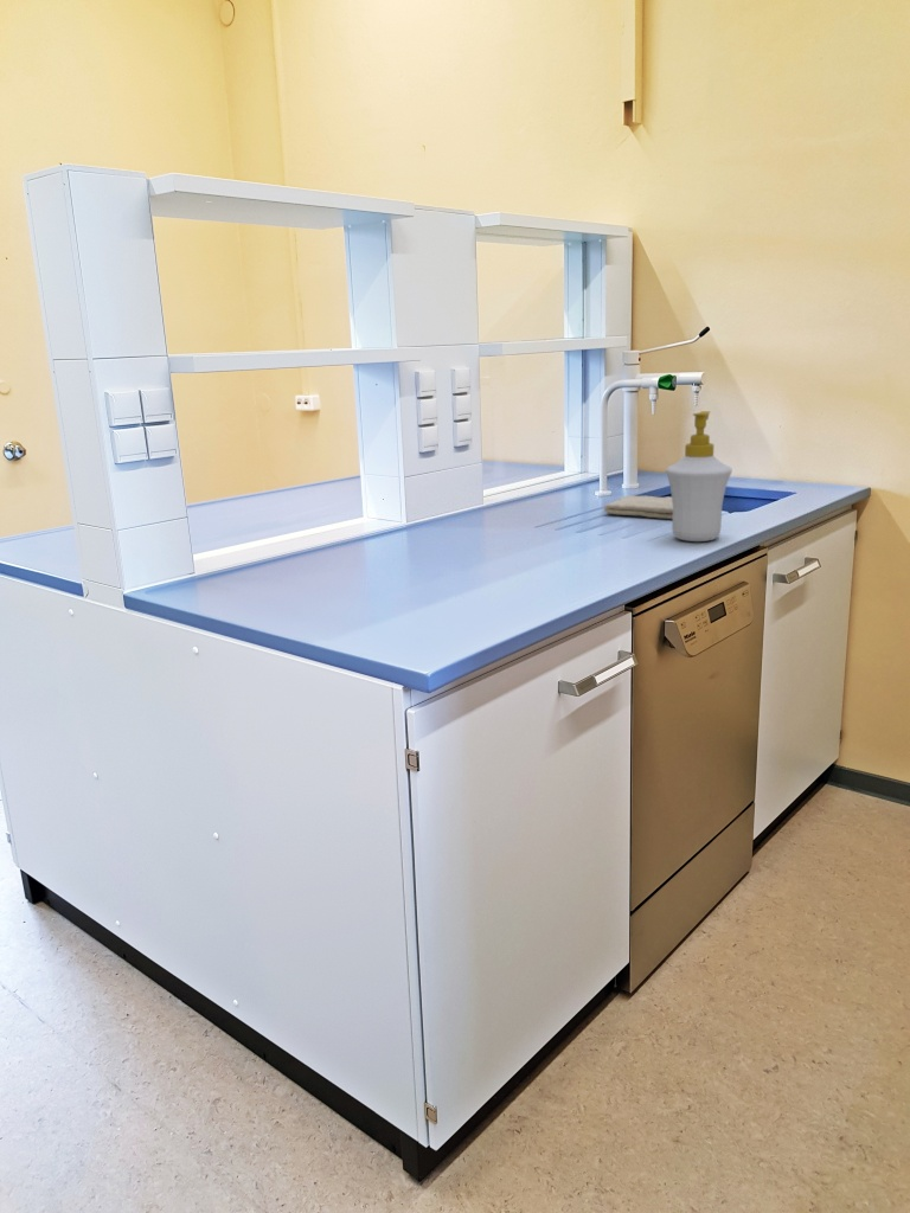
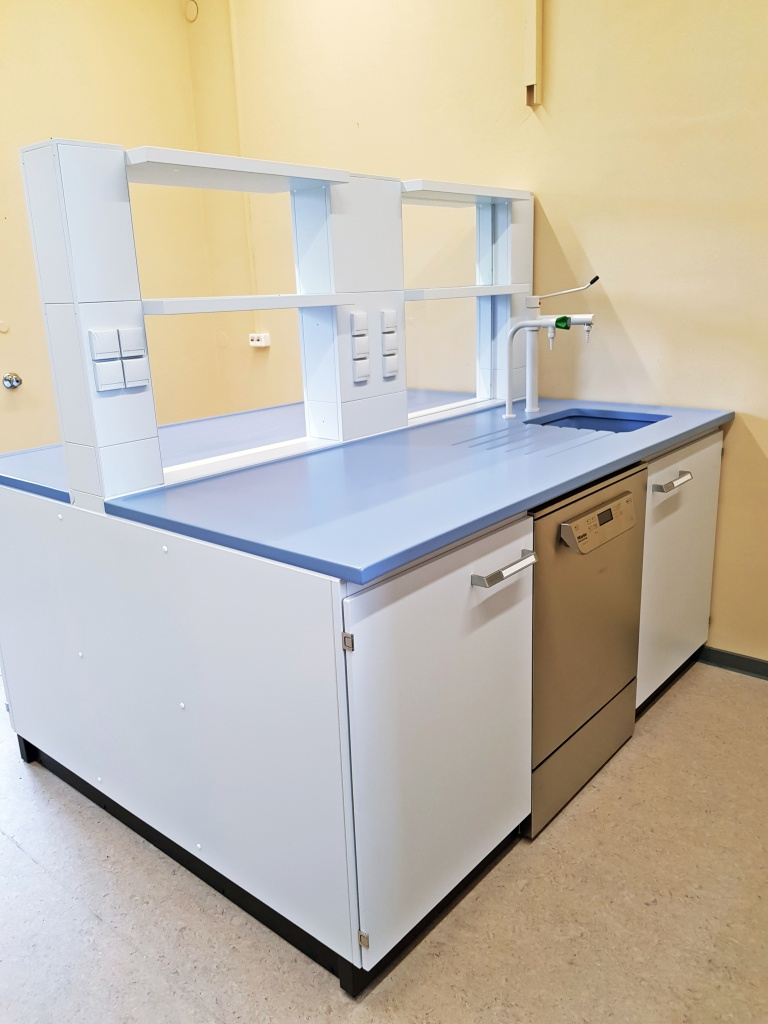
- soap bottle [665,410,733,543]
- washcloth [603,494,673,520]
